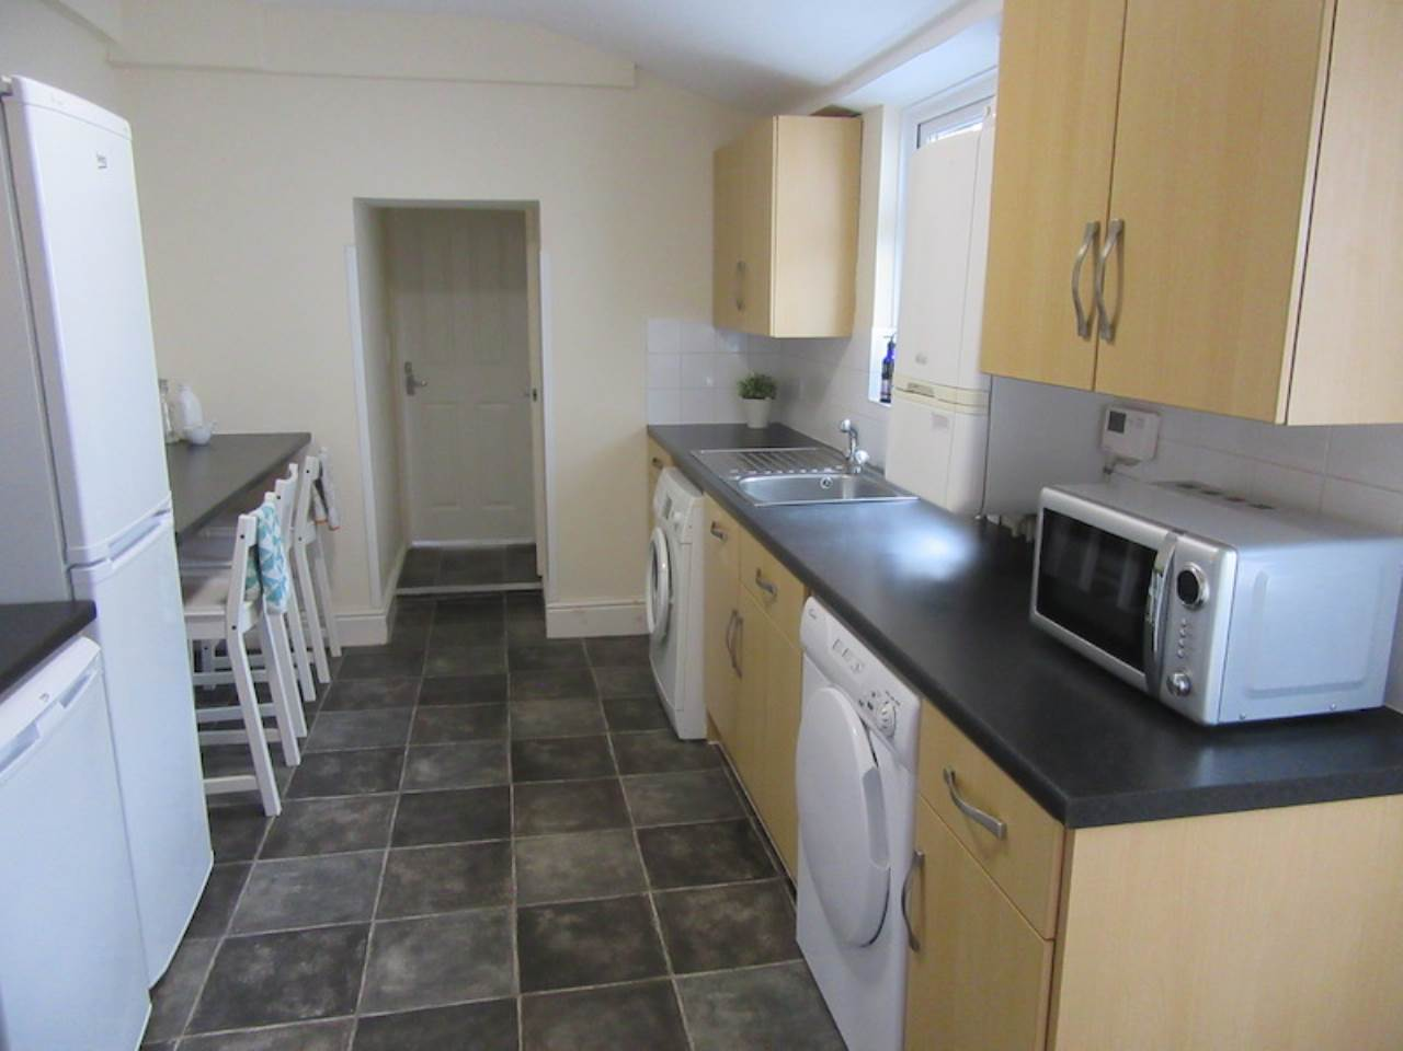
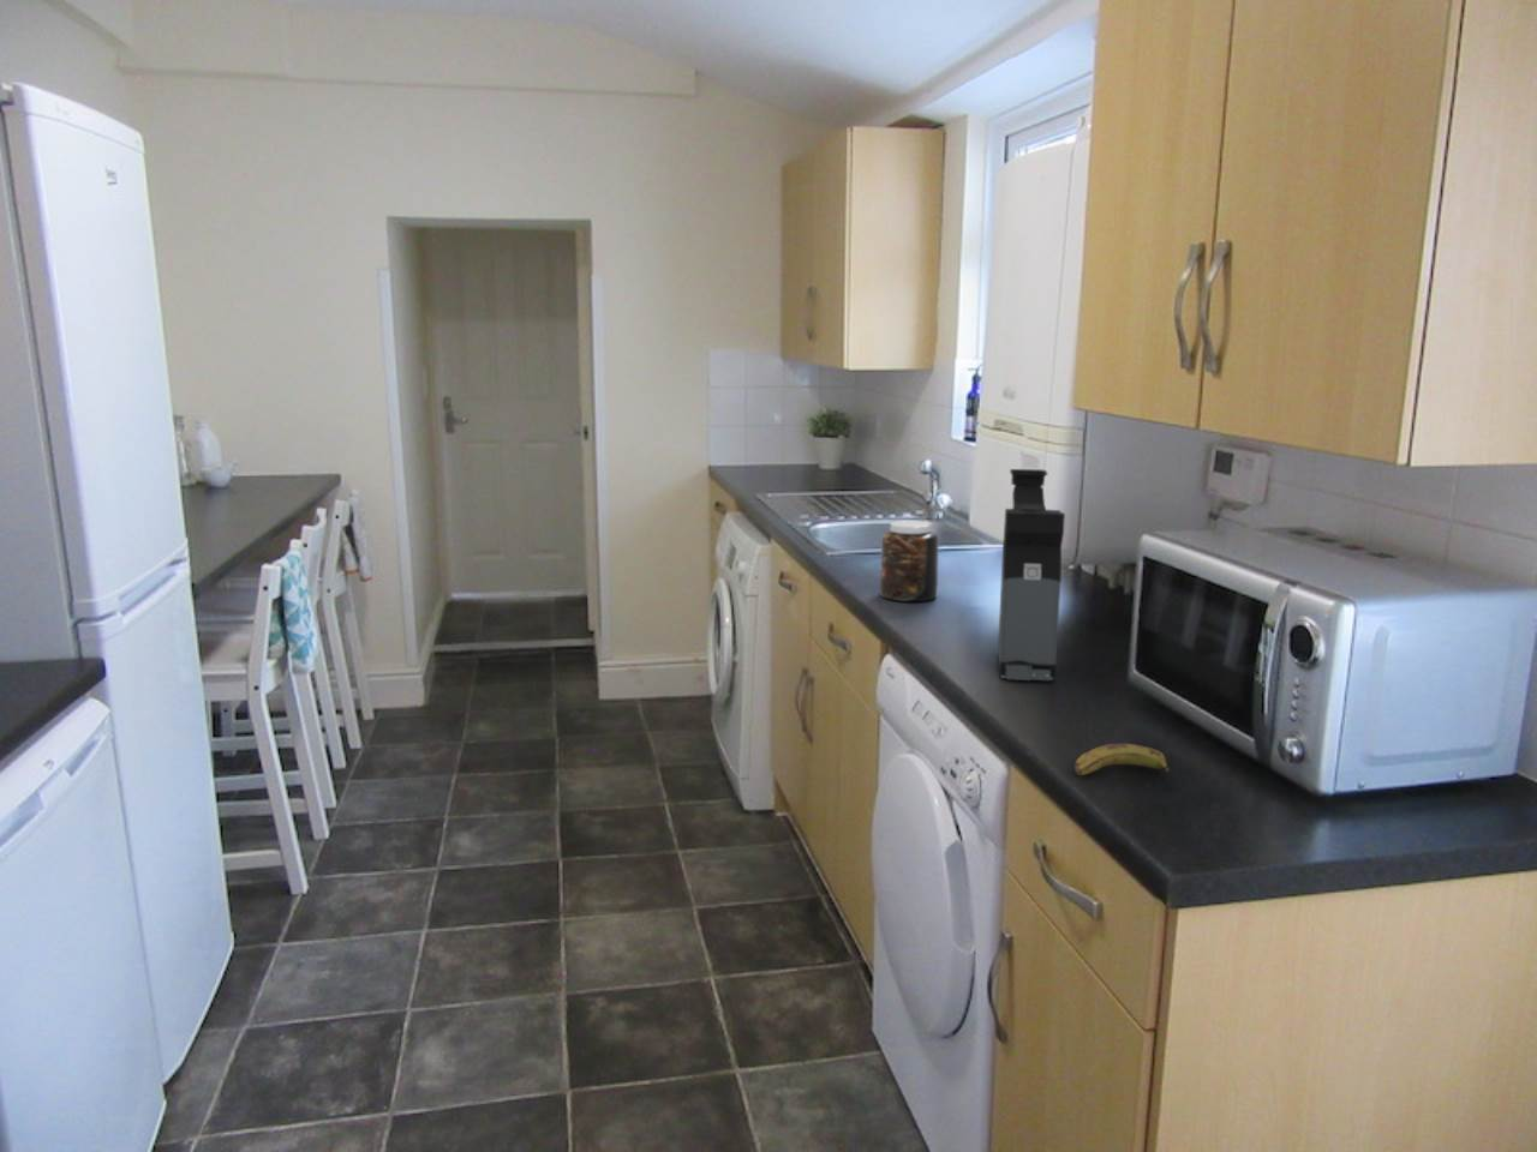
+ banana [1073,743,1170,777]
+ jar [879,519,939,603]
+ coffee maker [997,468,1066,681]
